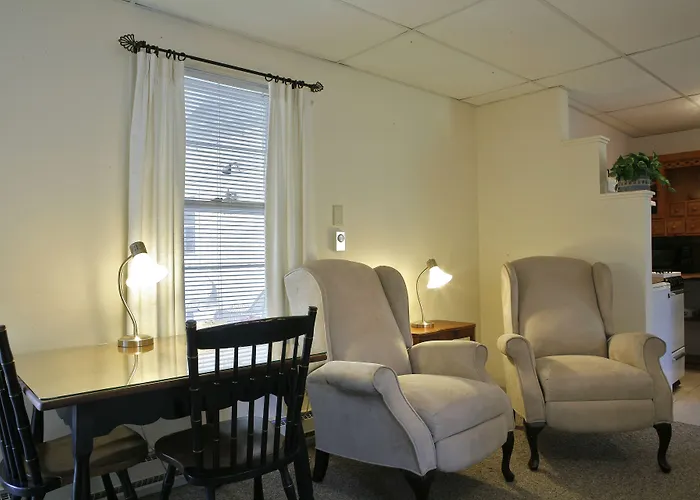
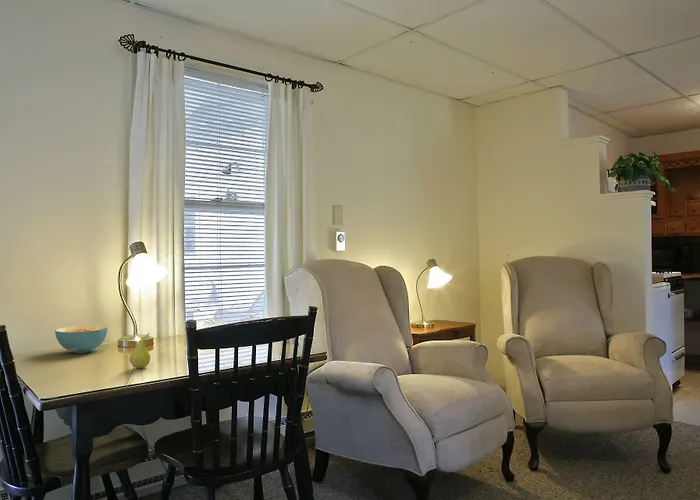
+ fruit [128,332,151,369]
+ cereal bowl [54,324,109,354]
